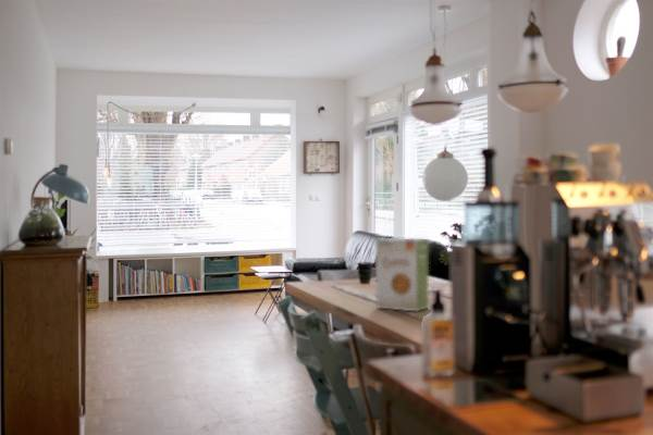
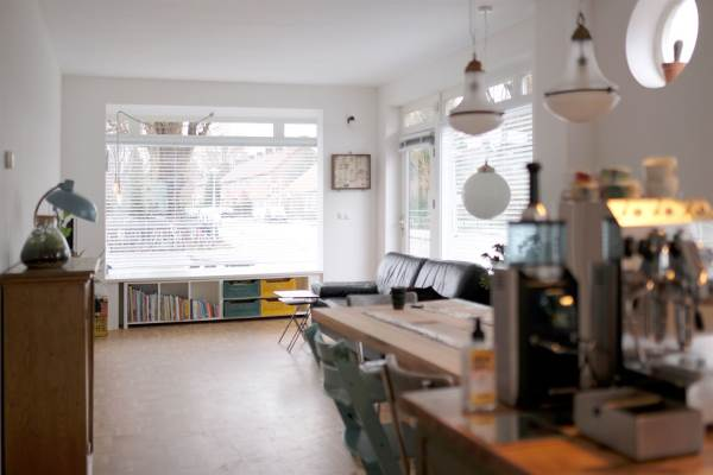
- food box [375,237,430,313]
